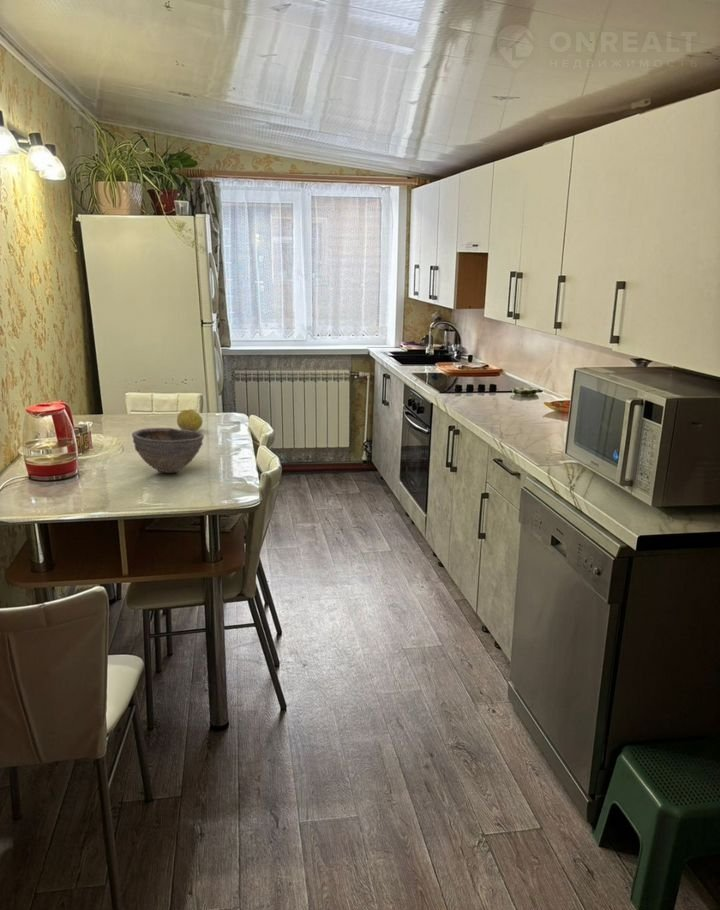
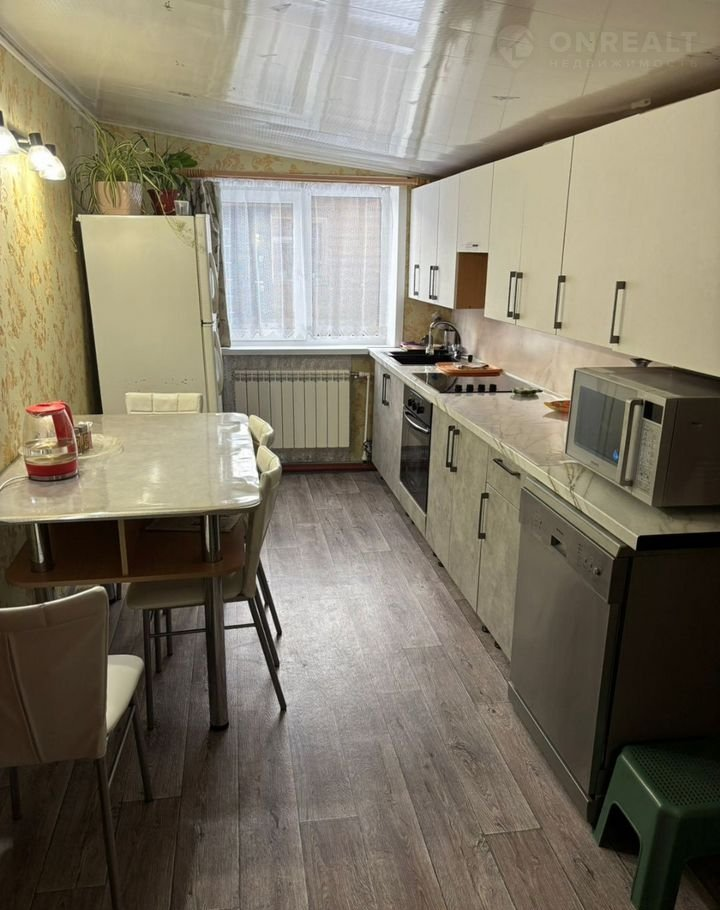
- fruit [176,408,204,431]
- bowl [131,427,205,474]
